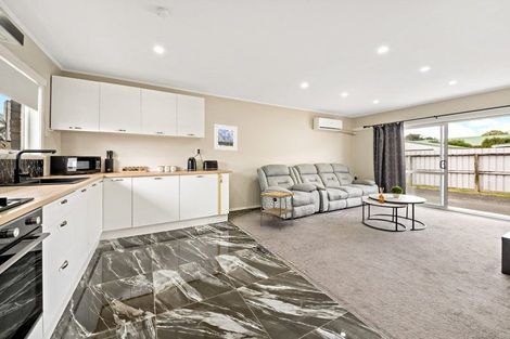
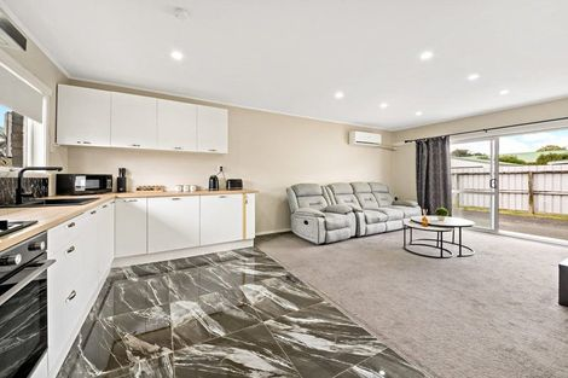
- side table [259,191,295,232]
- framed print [213,123,238,152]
